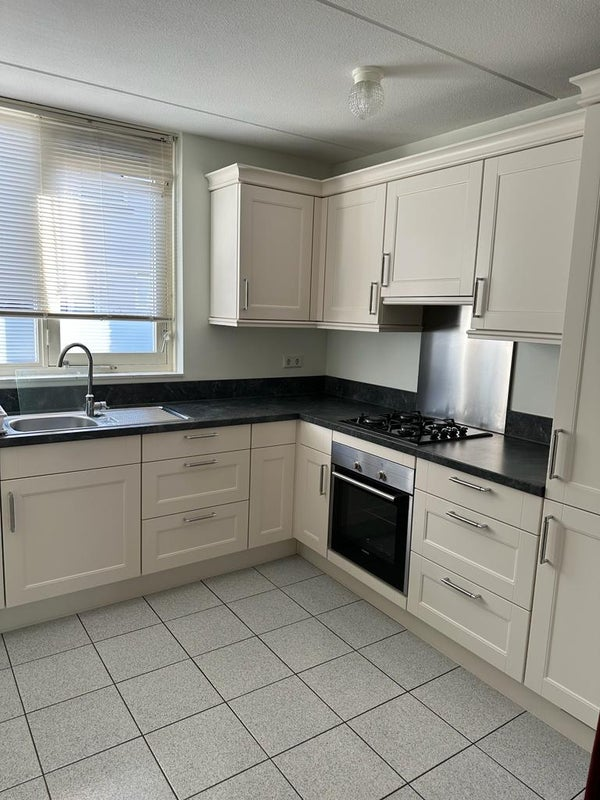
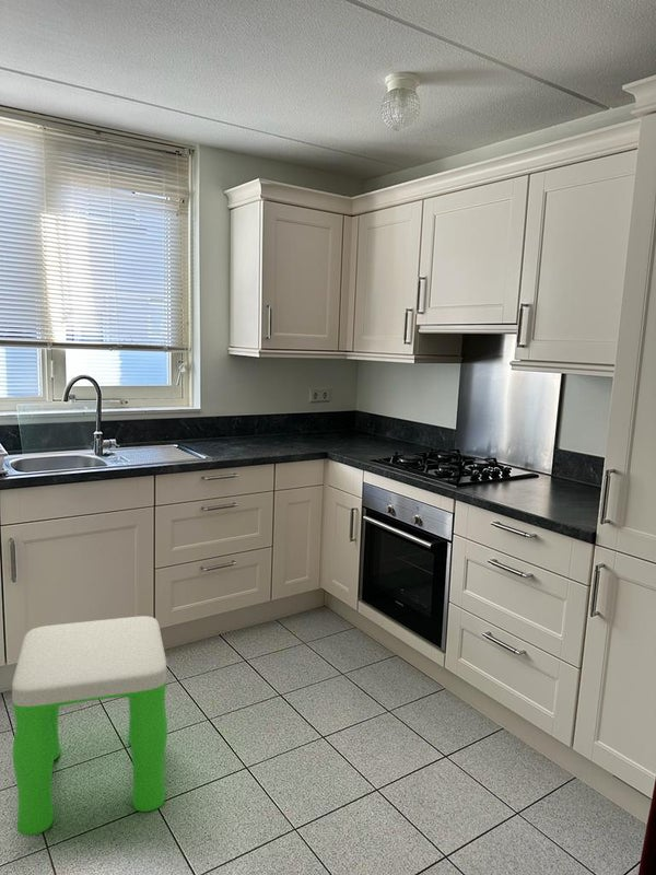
+ stool [11,615,168,837]
